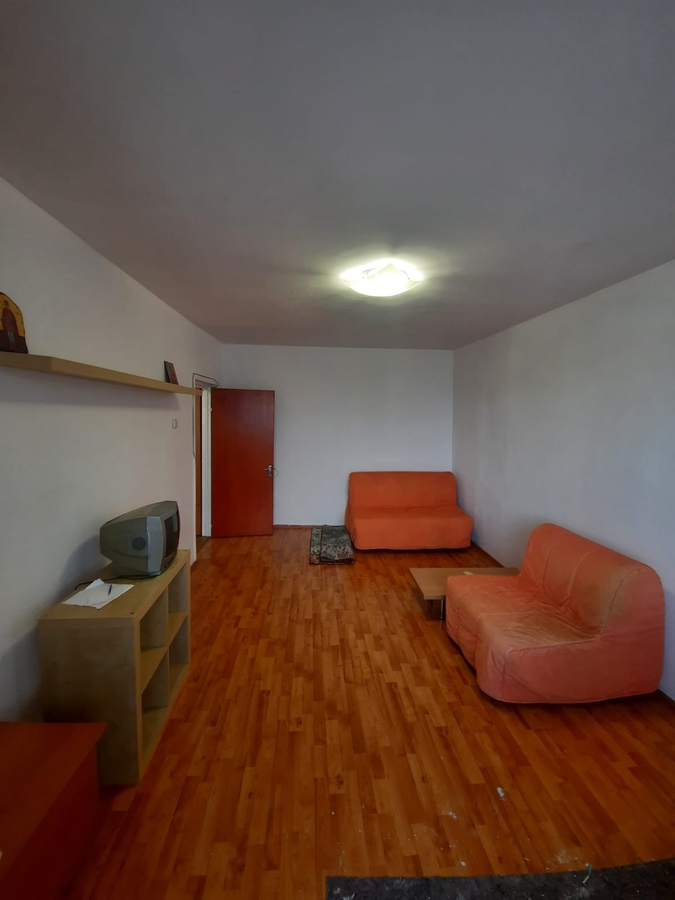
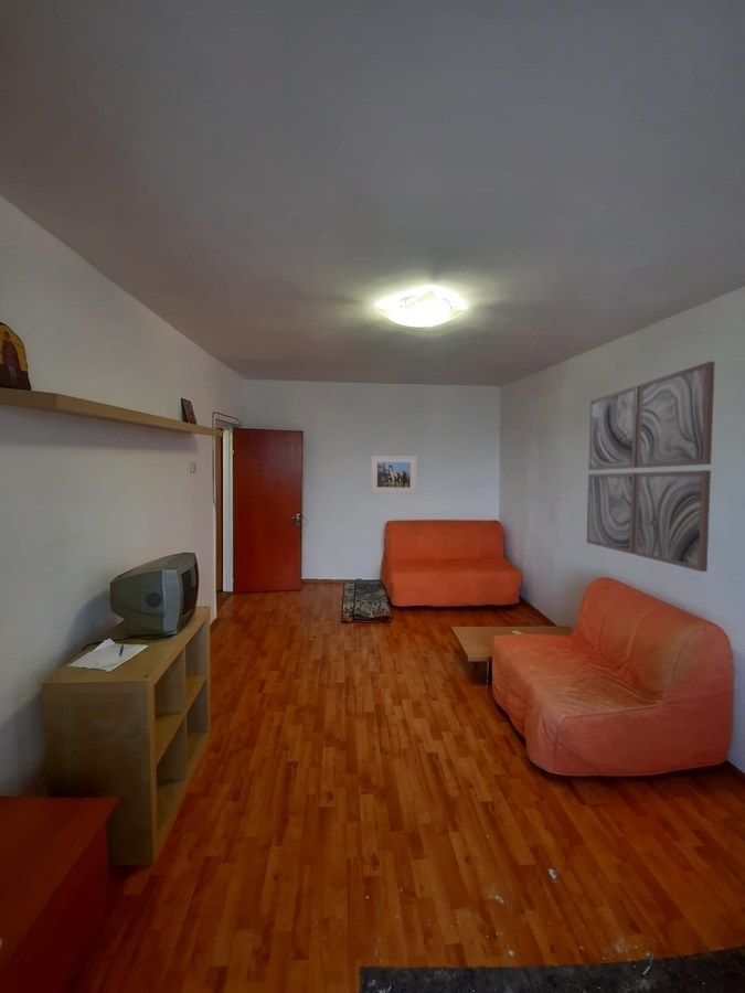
+ wall art [585,361,716,573]
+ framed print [370,455,417,494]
